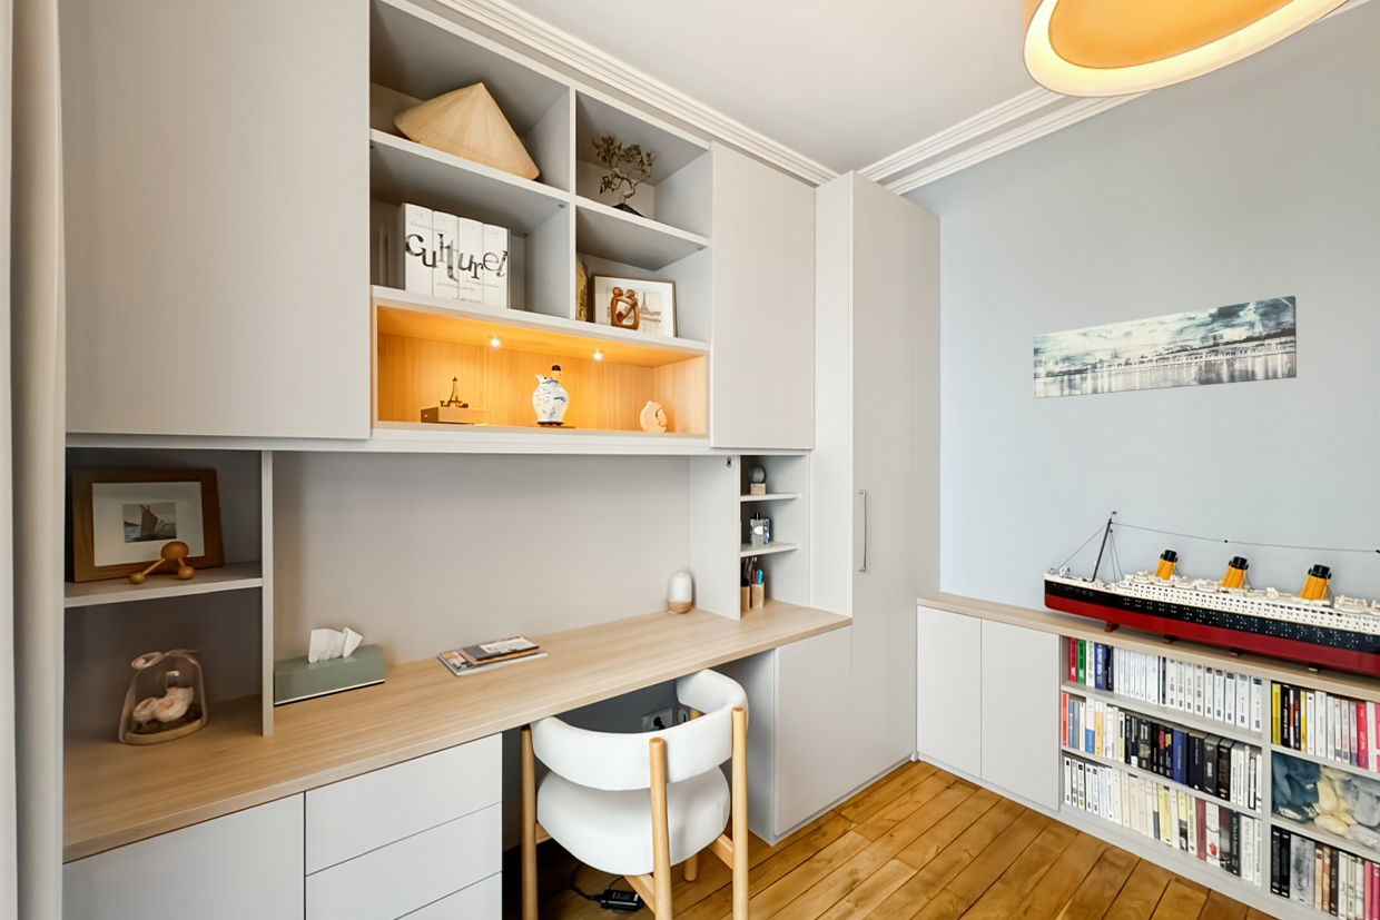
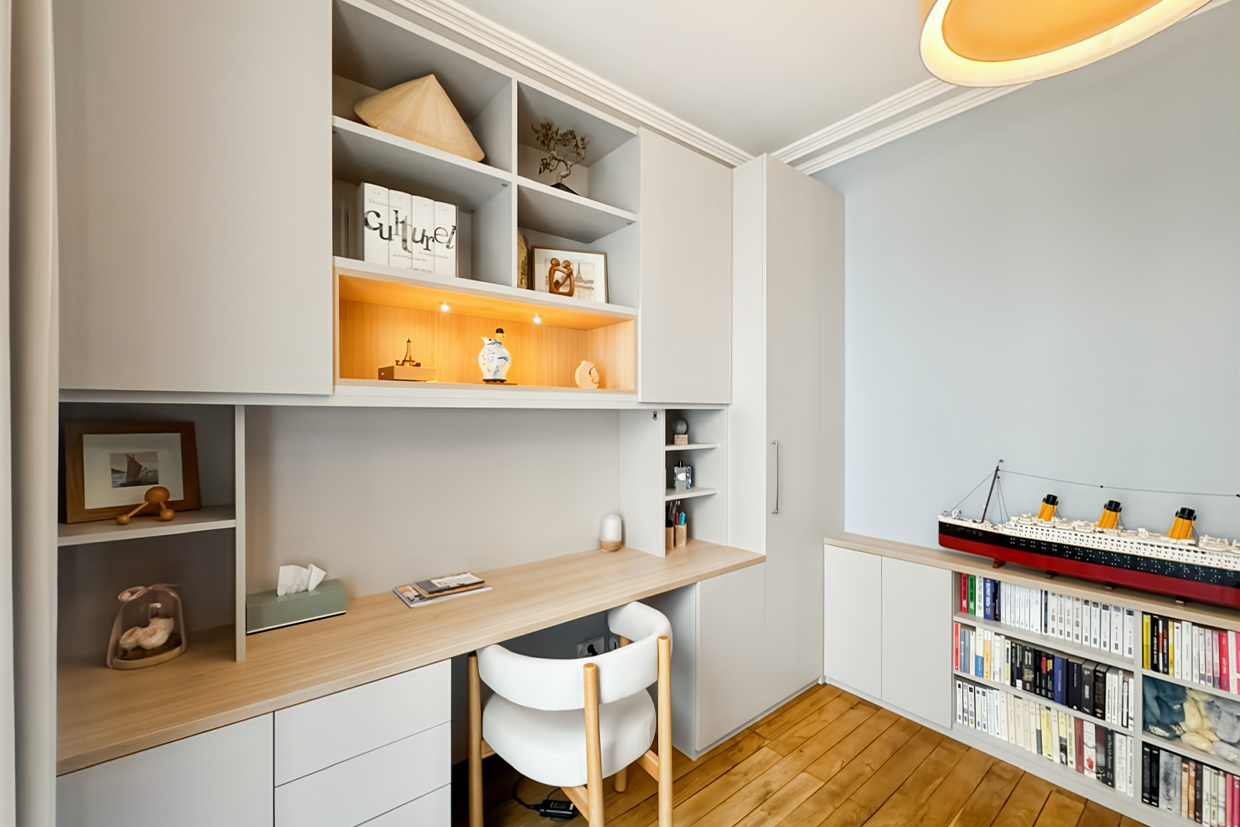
- wall art [1033,295,1298,399]
